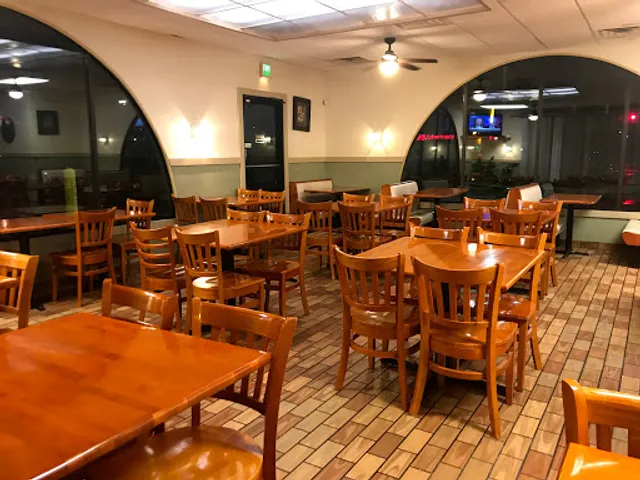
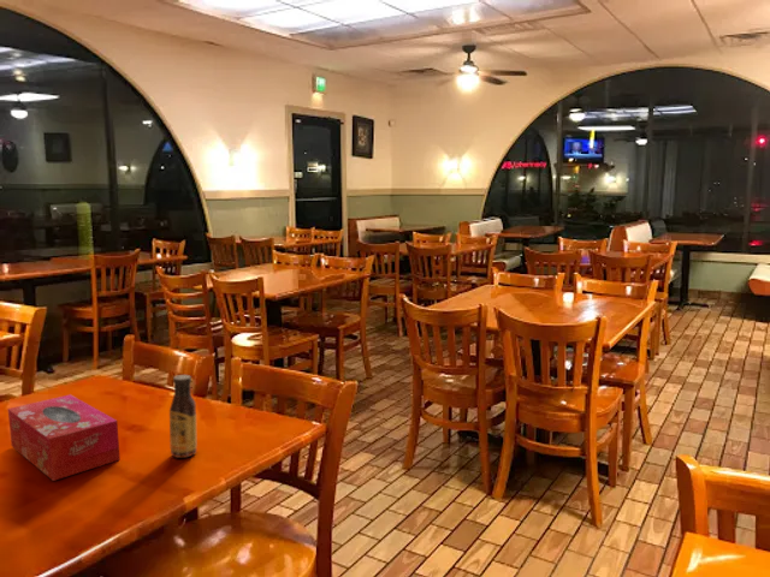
+ tissue box [7,393,122,482]
+ sauce bottle [168,374,199,459]
